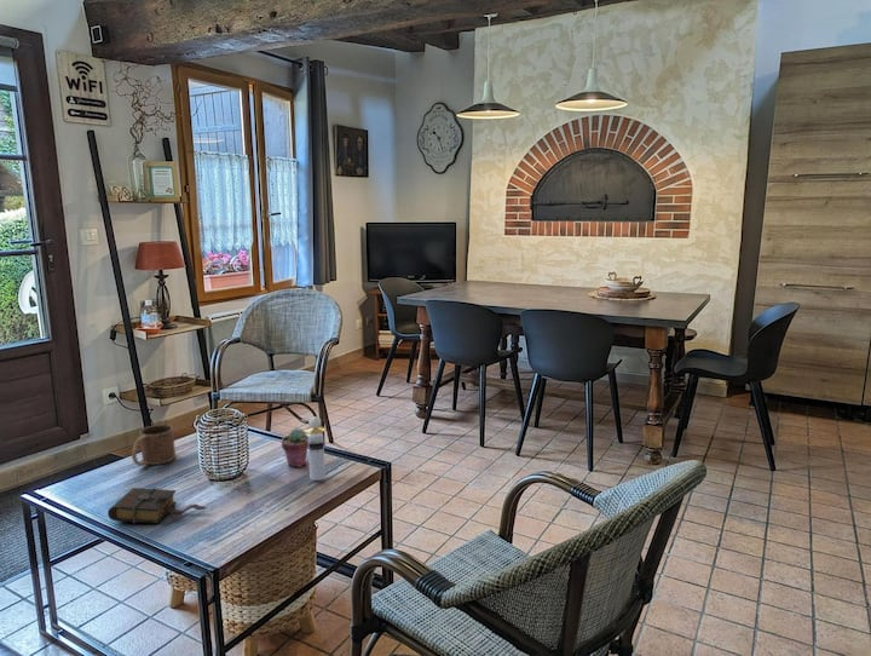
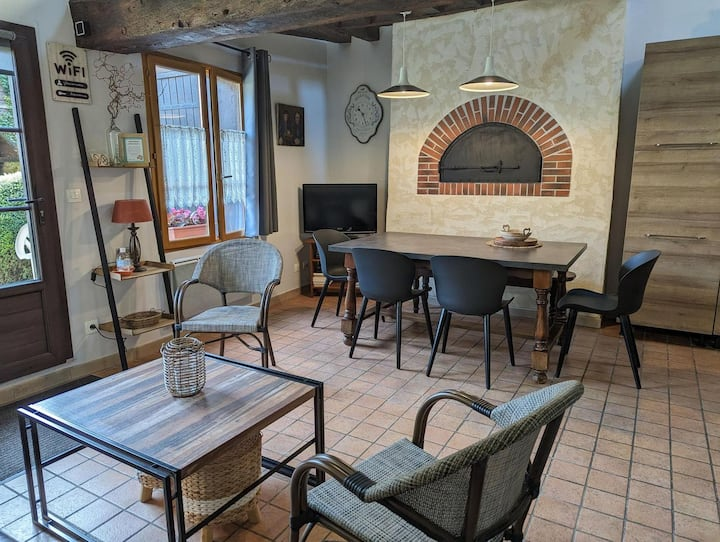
- mug [131,424,177,467]
- perfume bottle [305,415,327,482]
- book [106,487,208,525]
- potted succulent [281,427,308,468]
